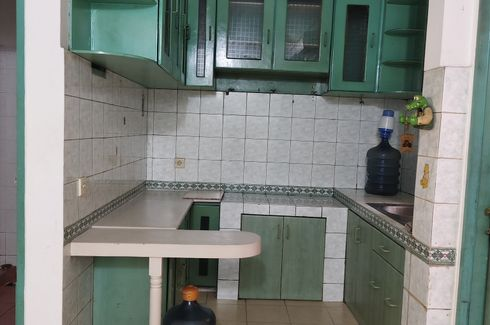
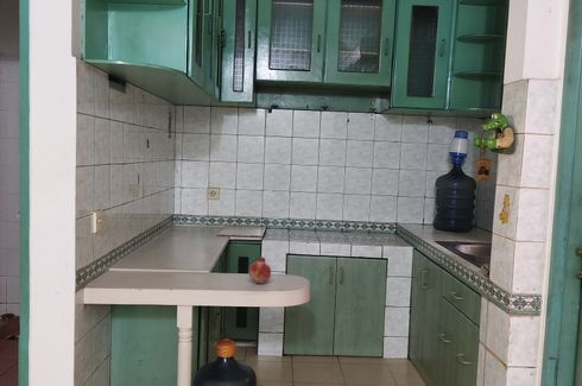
+ fruit [248,255,272,285]
